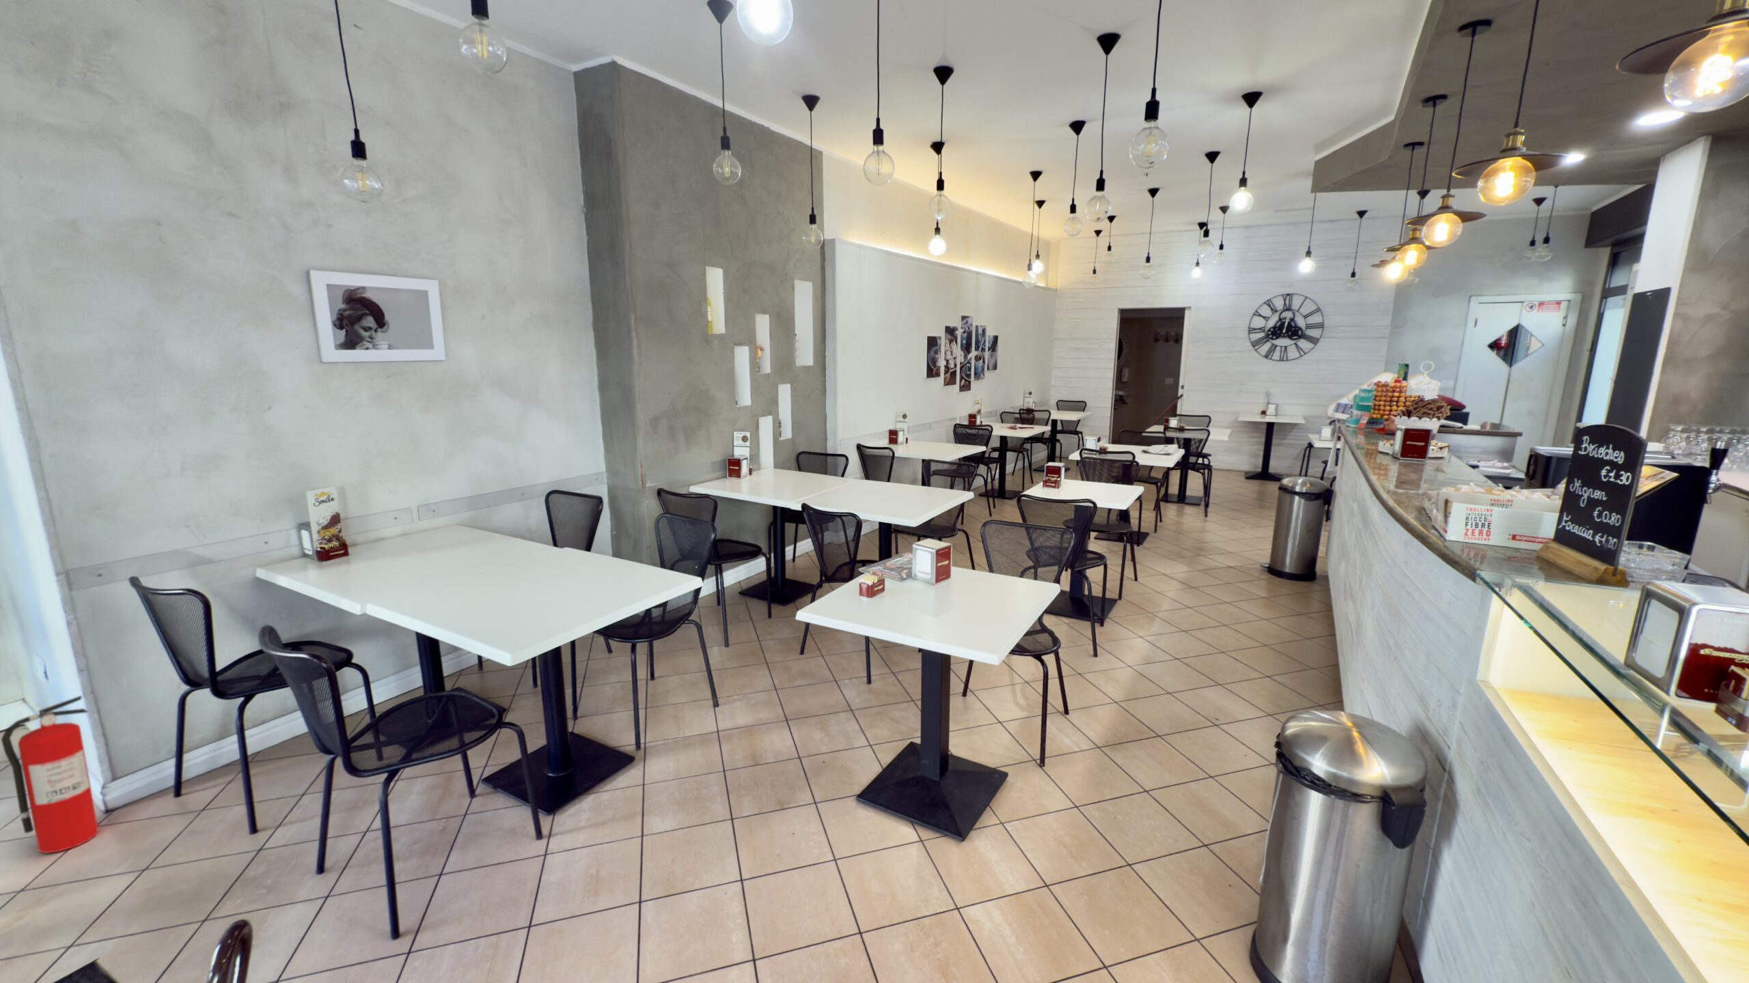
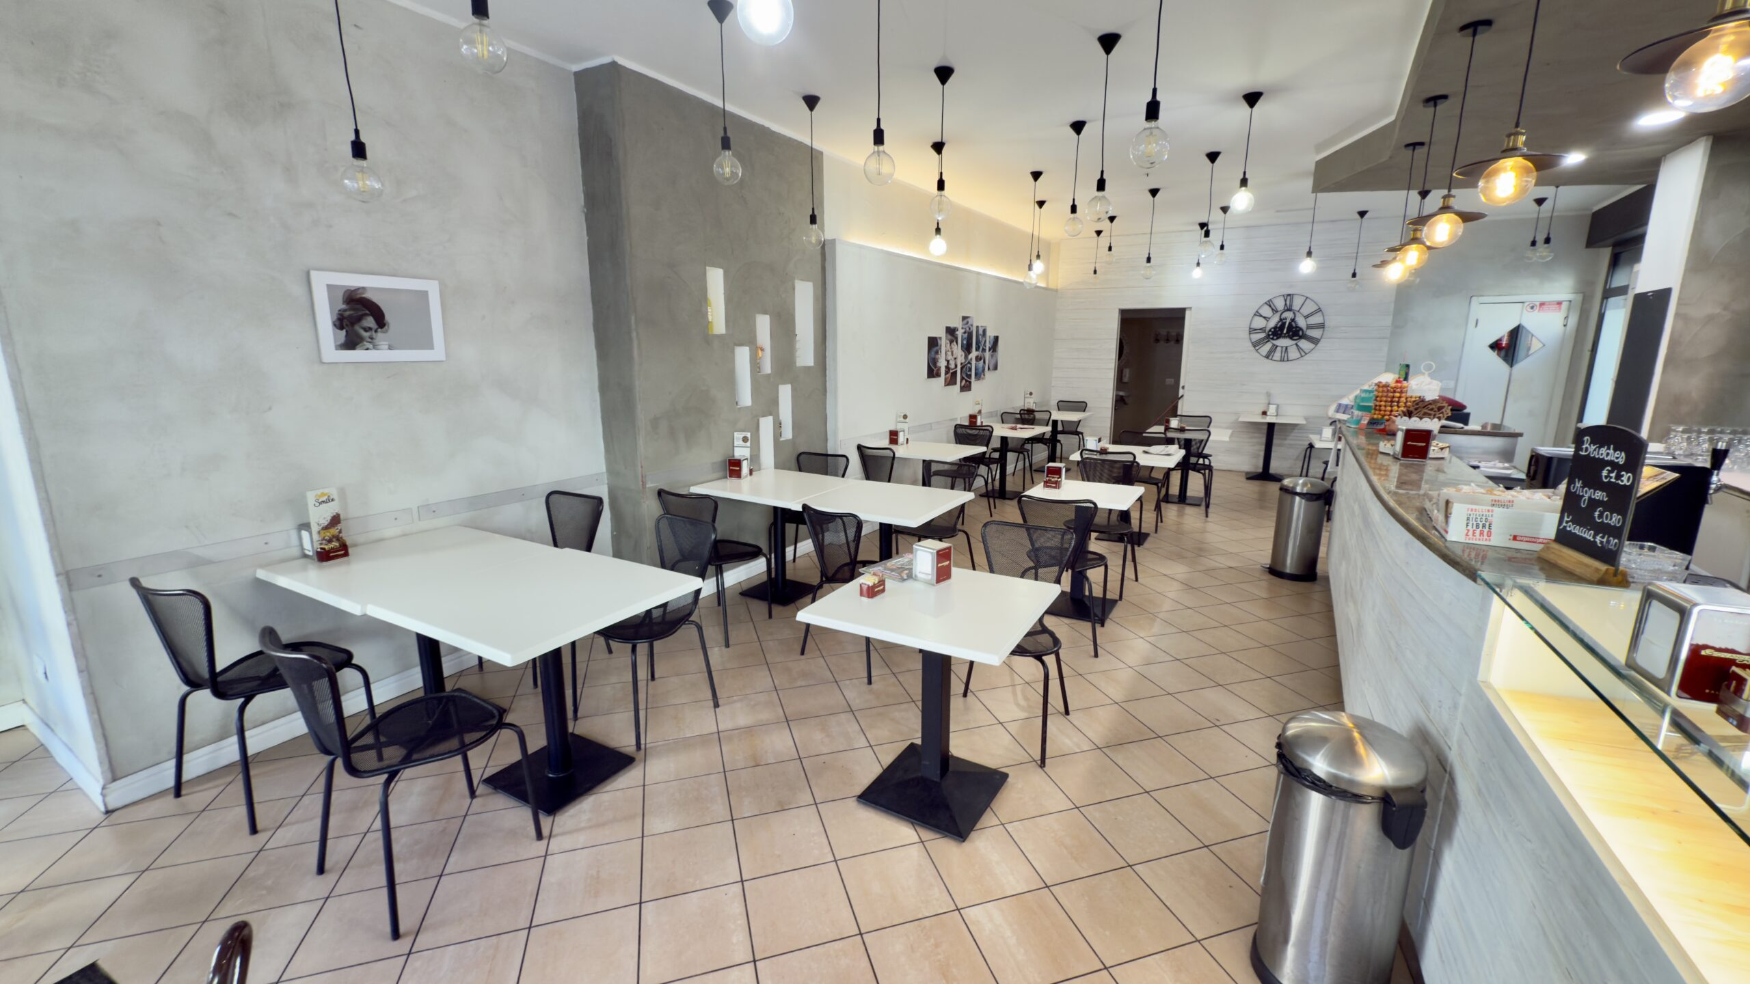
- fire extinguisher [0,695,99,855]
